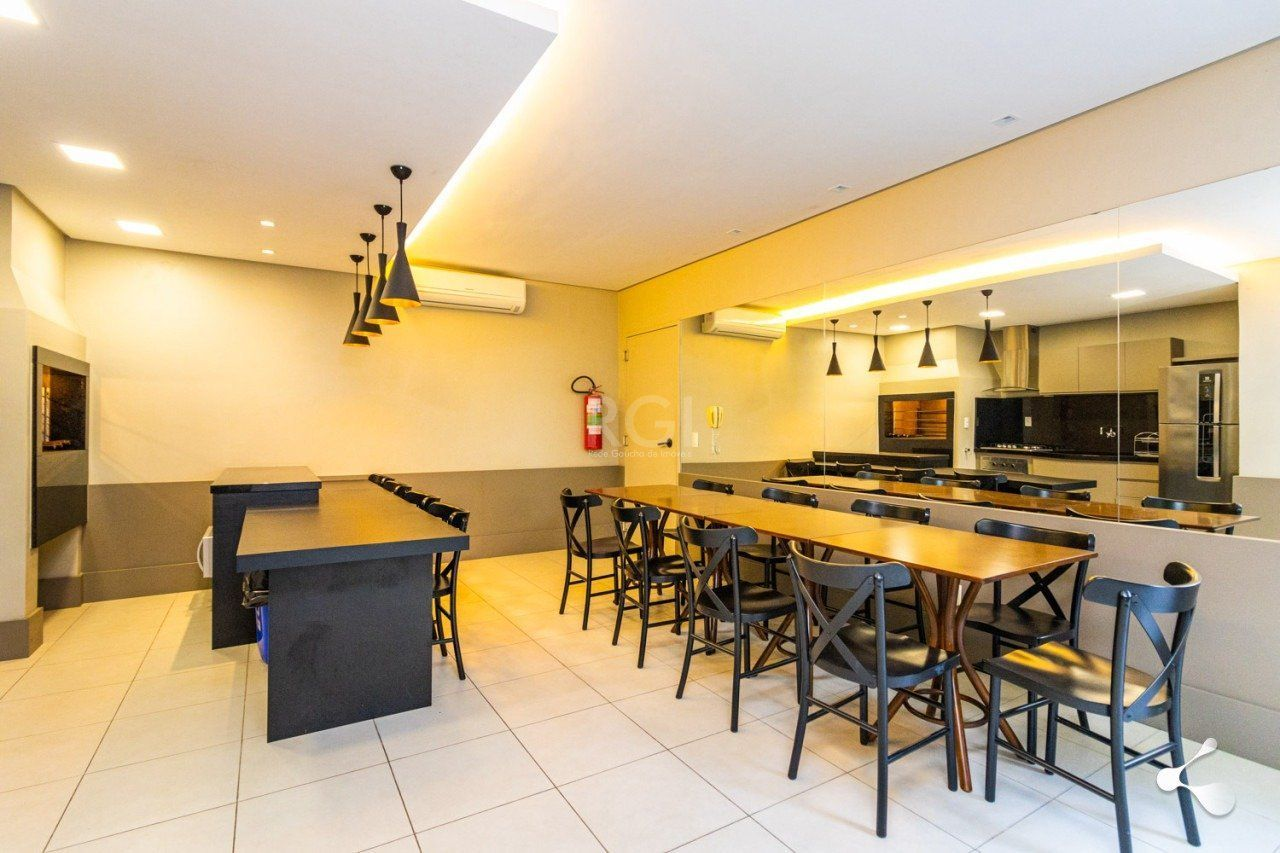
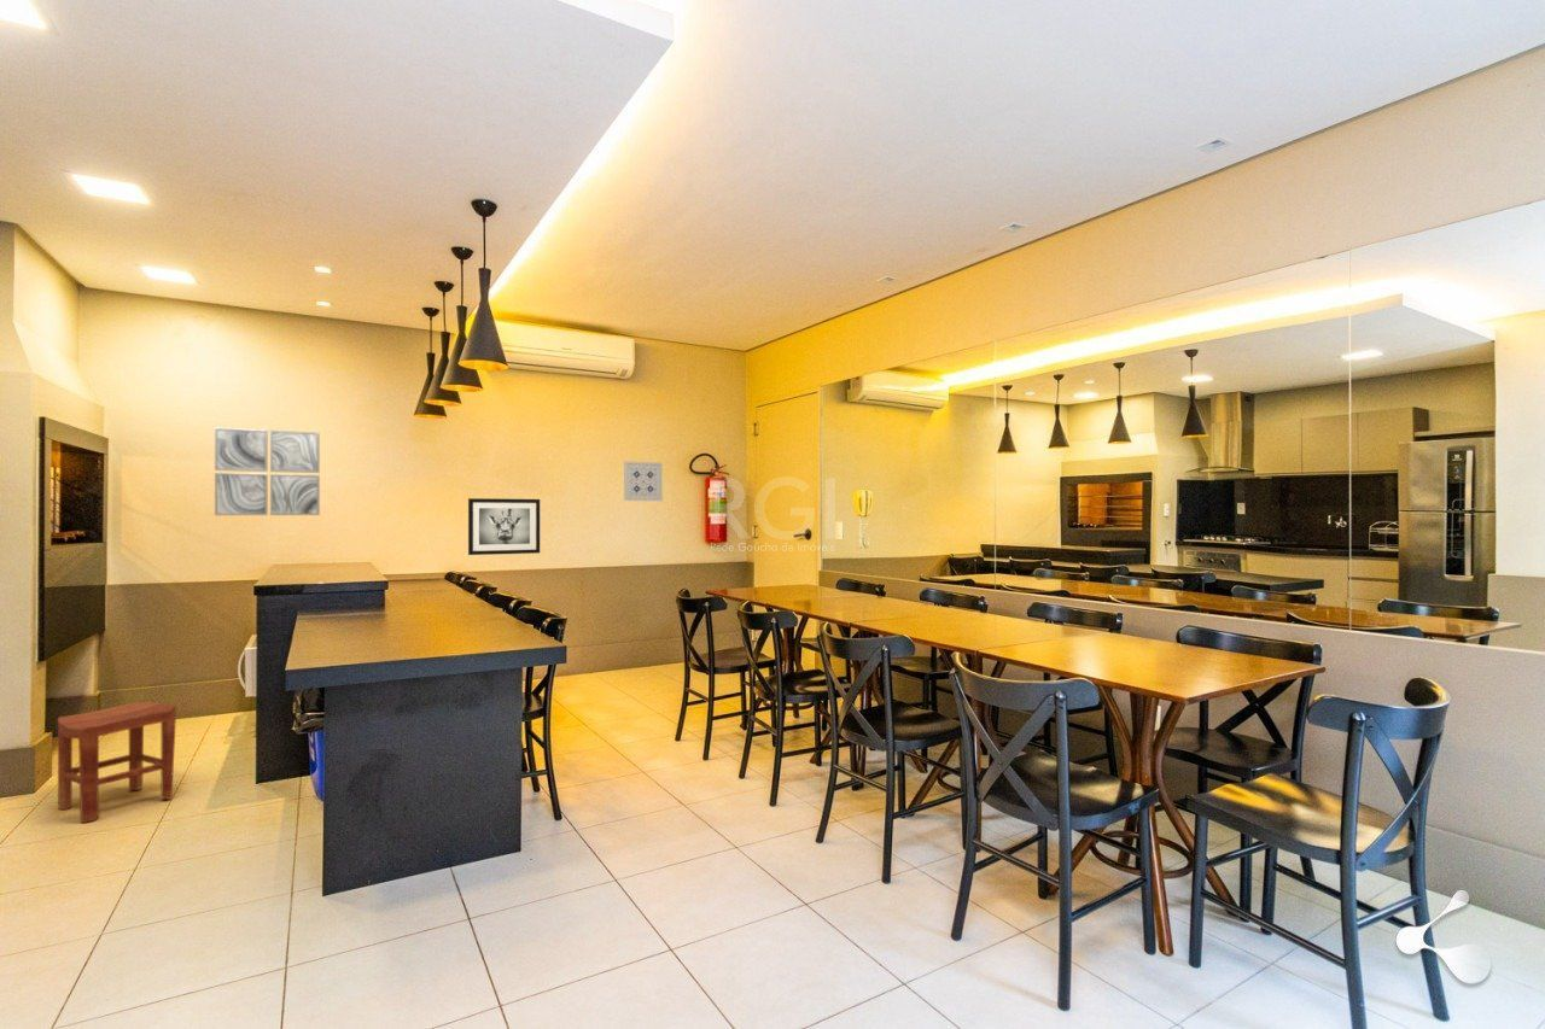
+ wall art [467,497,541,556]
+ wall art [214,426,321,516]
+ wall art [623,460,664,502]
+ stool [57,700,177,824]
